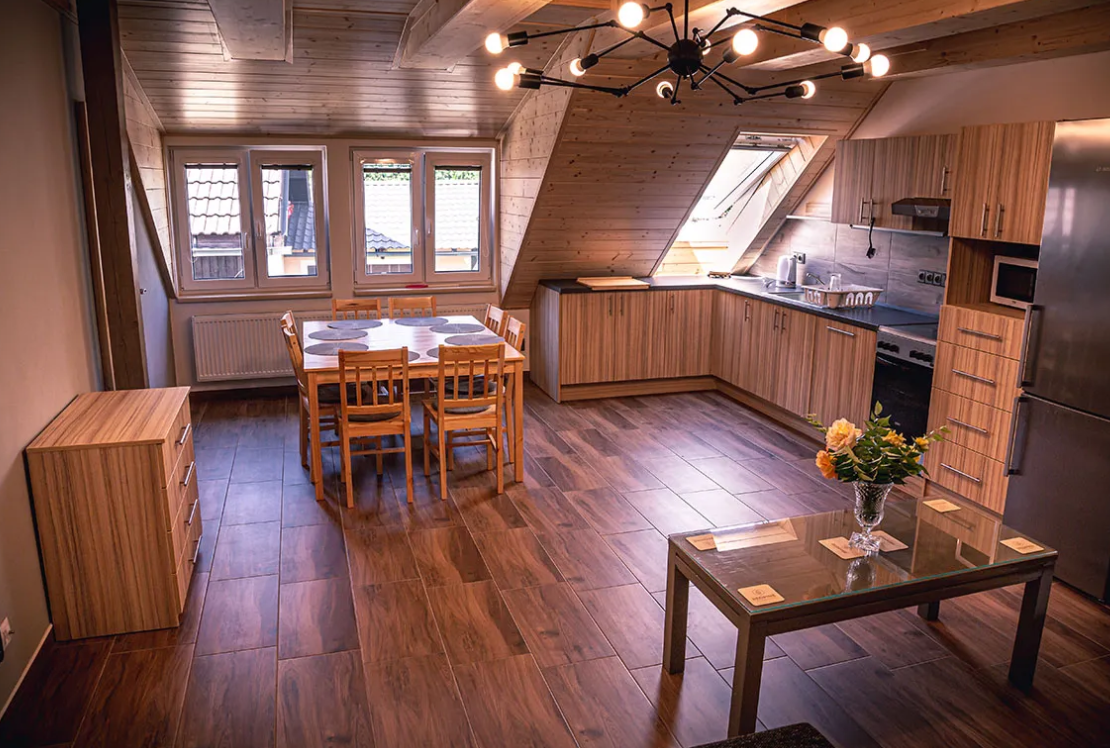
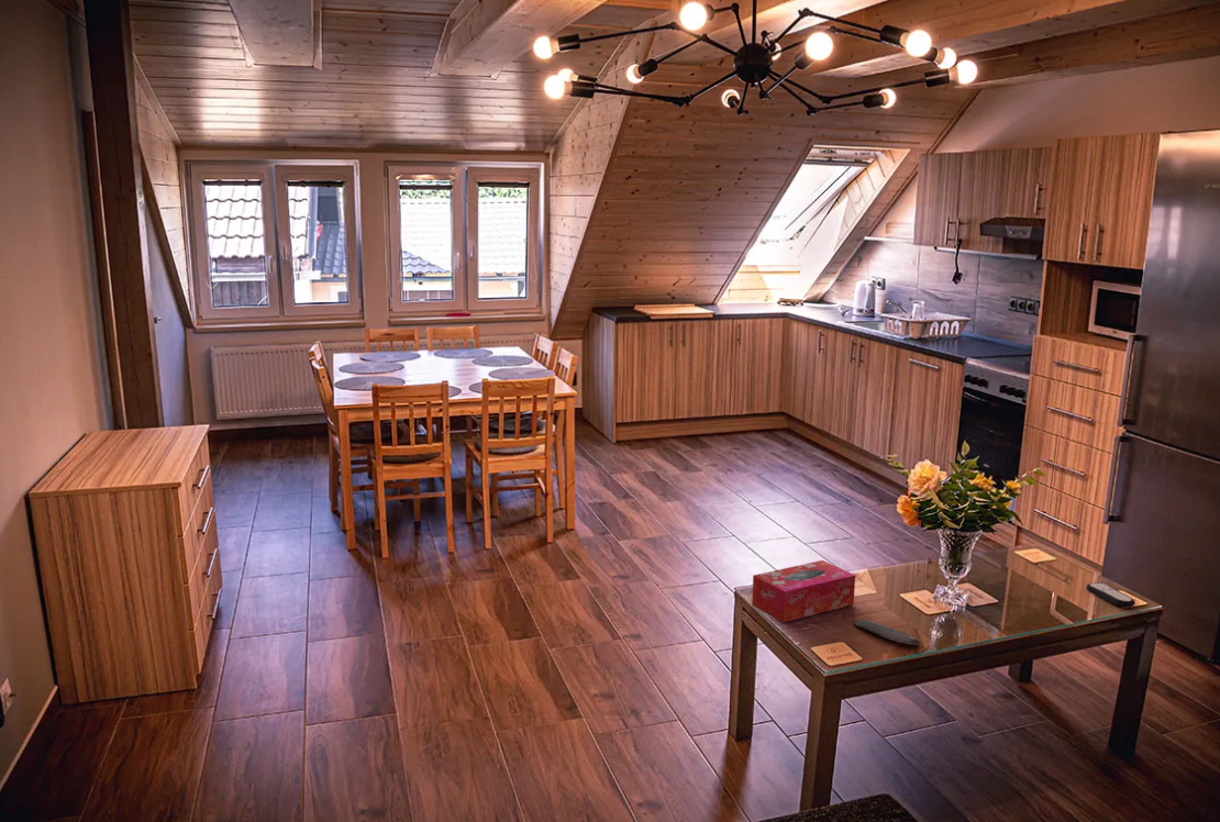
+ tissue box [751,559,856,623]
+ oval tray [852,619,921,646]
+ remote control [1085,581,1136,608]
